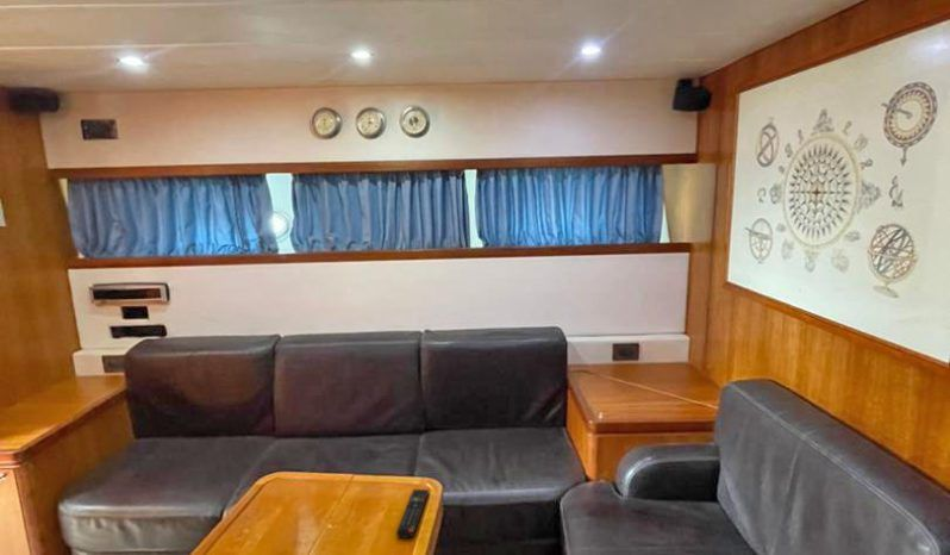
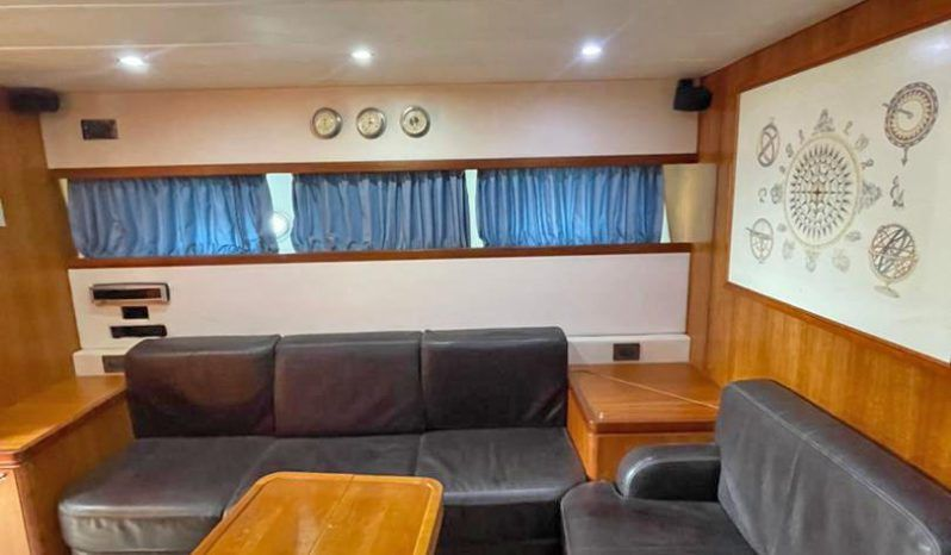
- remote control [395,488,430,540]
